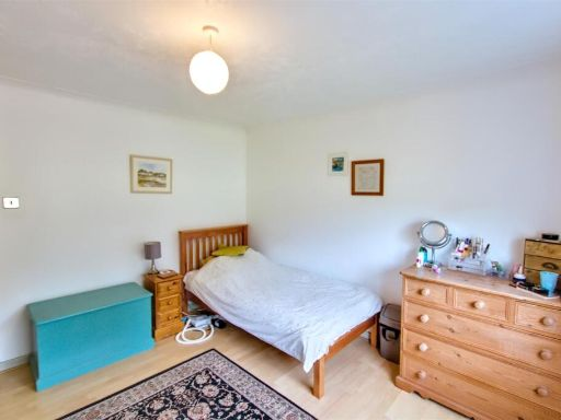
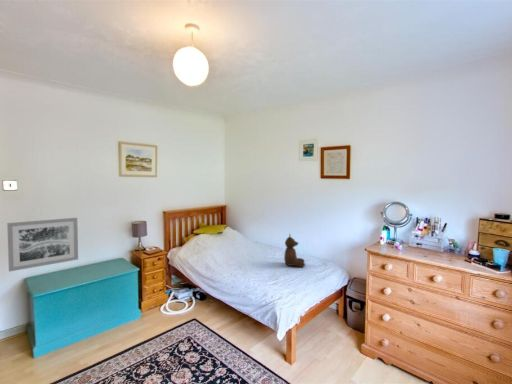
+ wall art [6,217,79,273]
+ teddy bear [283,233,306,268]
